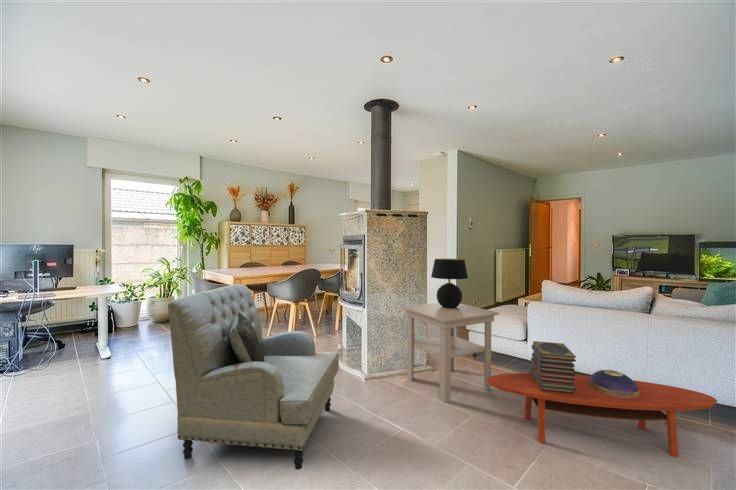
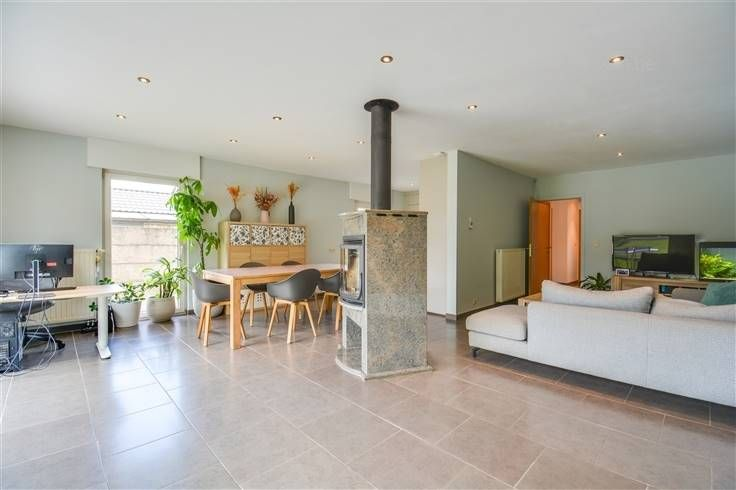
- book stack [528,340,577,394]
- side table [400,302,500,404]
- decorative bowl [588,369,640,399]
- coffee table [487,372,718,458]
- table lamp [430,258,469,308]
- armchair [167,283,340,471]
